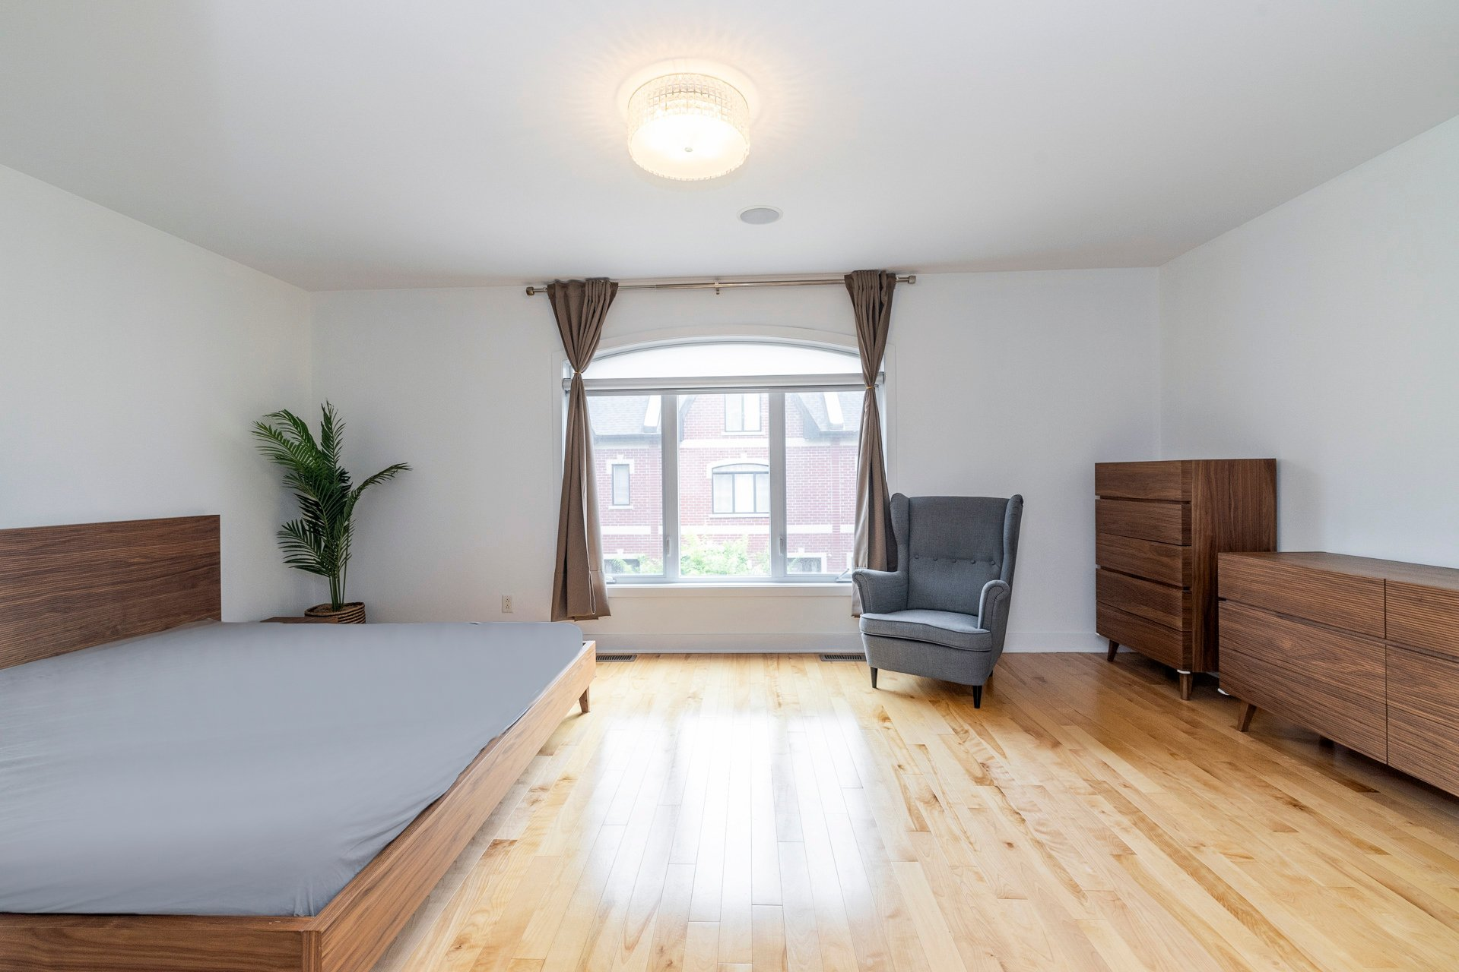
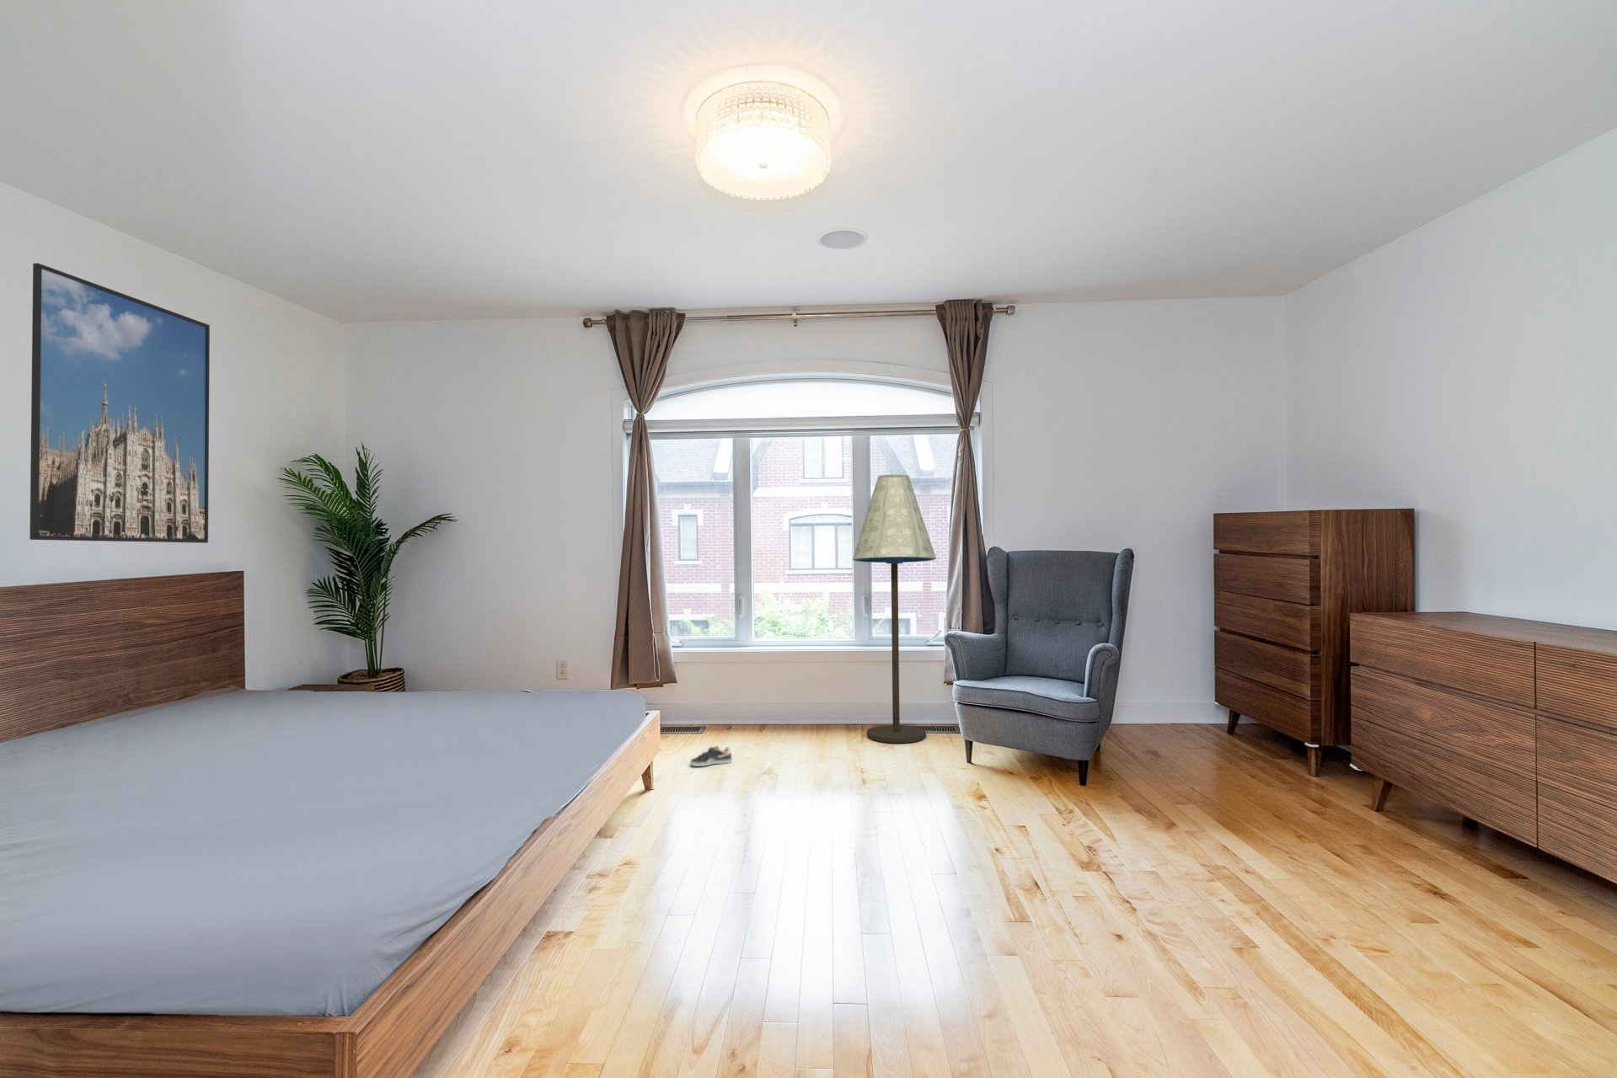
+ sneaker [689,745,733,768]
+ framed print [29,262,211,544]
+ floor lamp [852,474,937,744]
